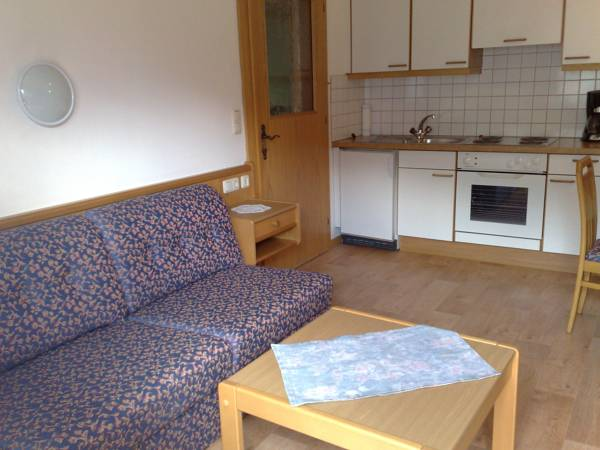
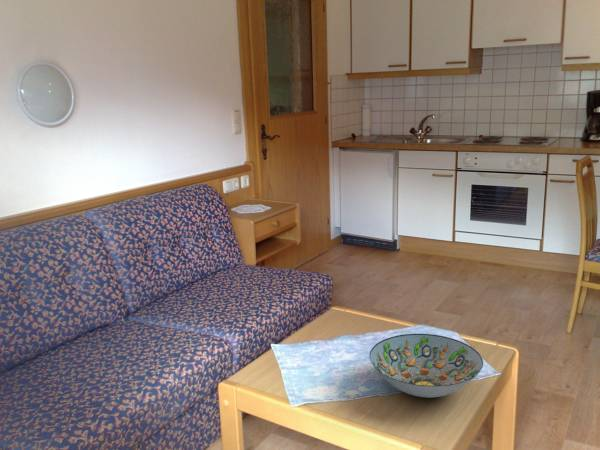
+ decorative bowl [369,333,484,398]
